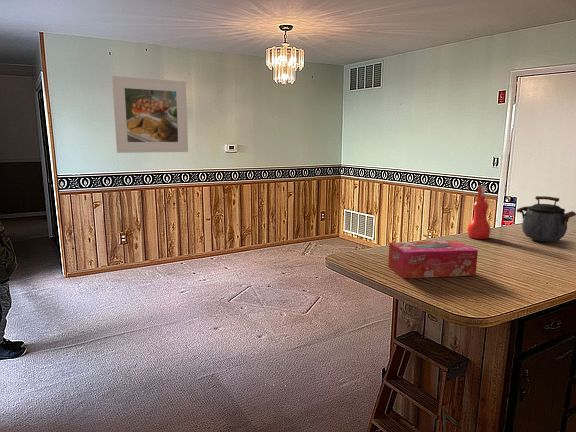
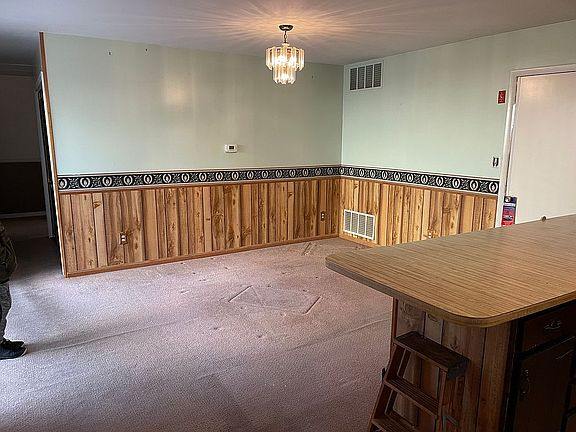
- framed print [111,75,189,154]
- kettle [516,195,576,242]
- spray bottle [466,184,491,240]
- tissue box [387,240,479,279]
